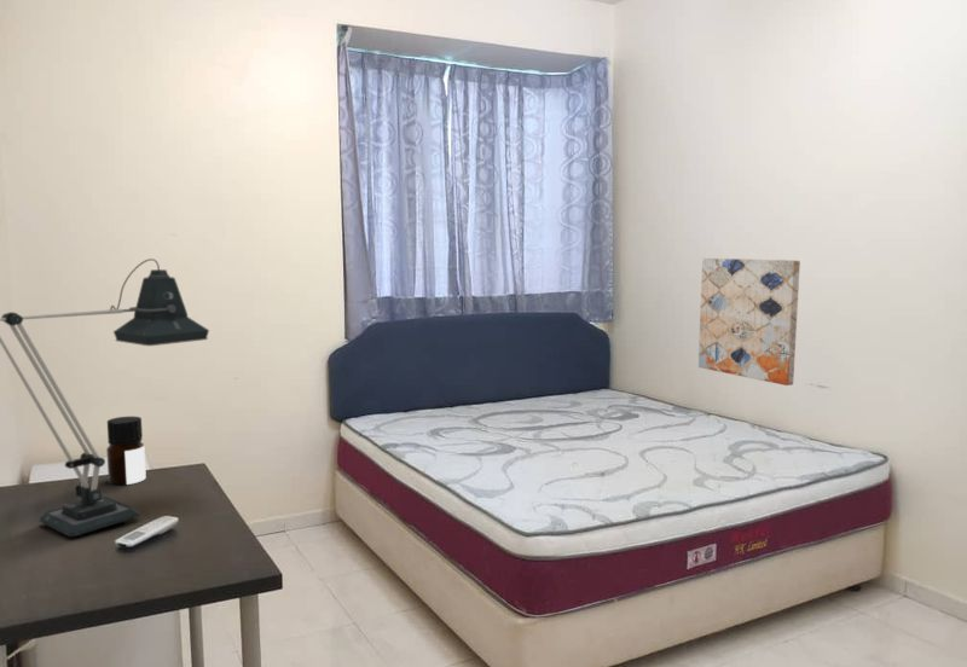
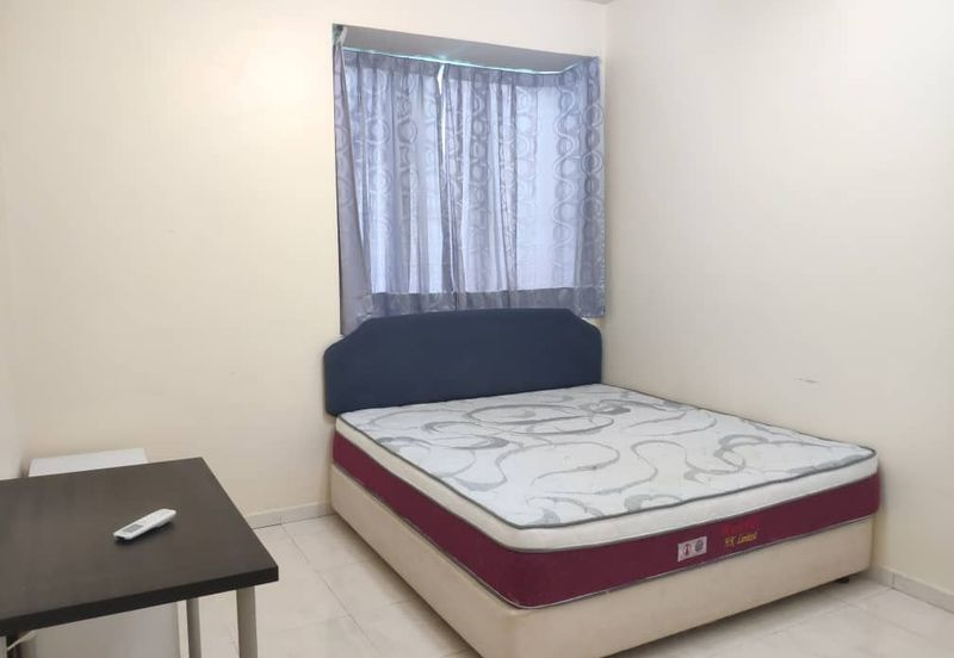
- wall art [697,257,801,387]
- desk lamp [0,257,210,538]
- bottle [105,416,147,486]
